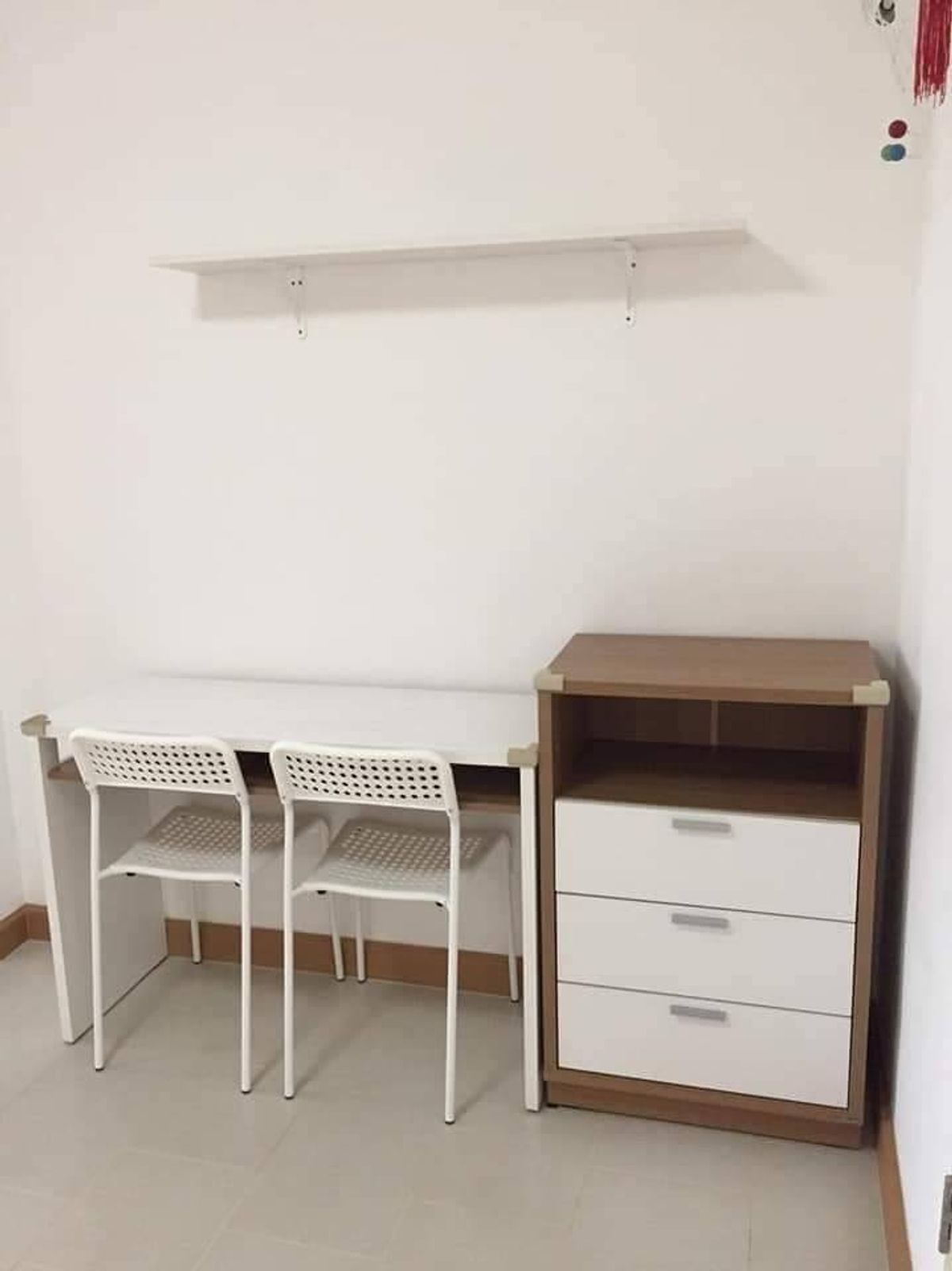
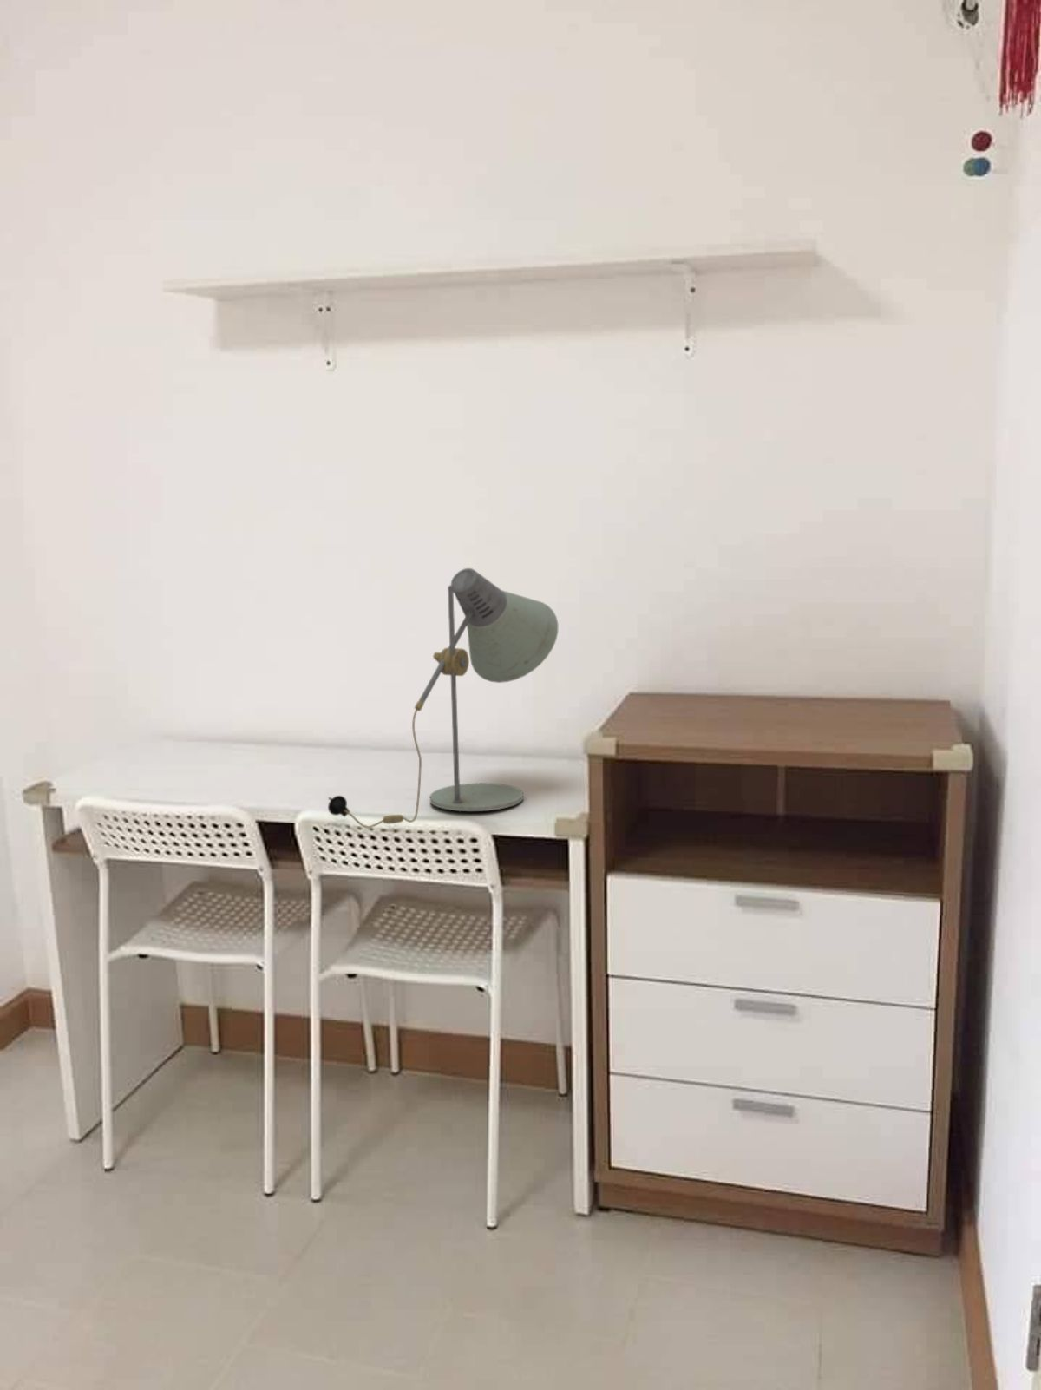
+ desk lamp [327,568,559,829]
